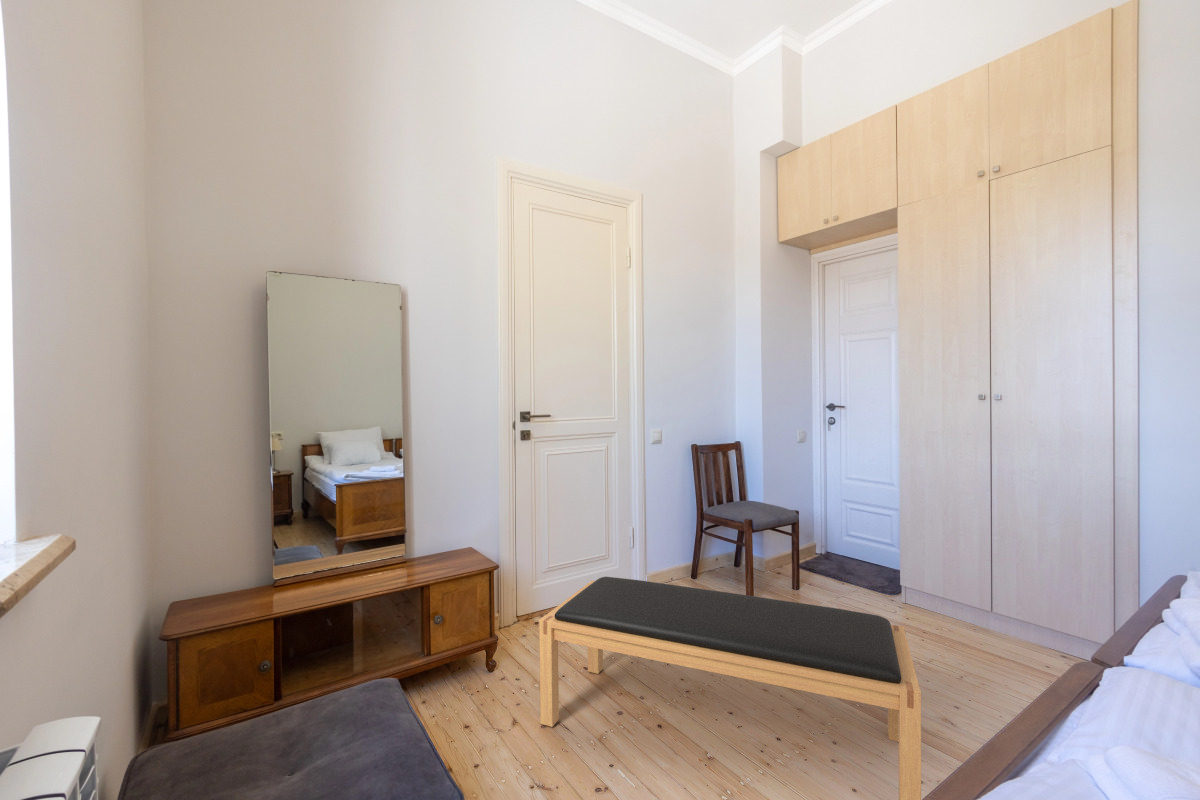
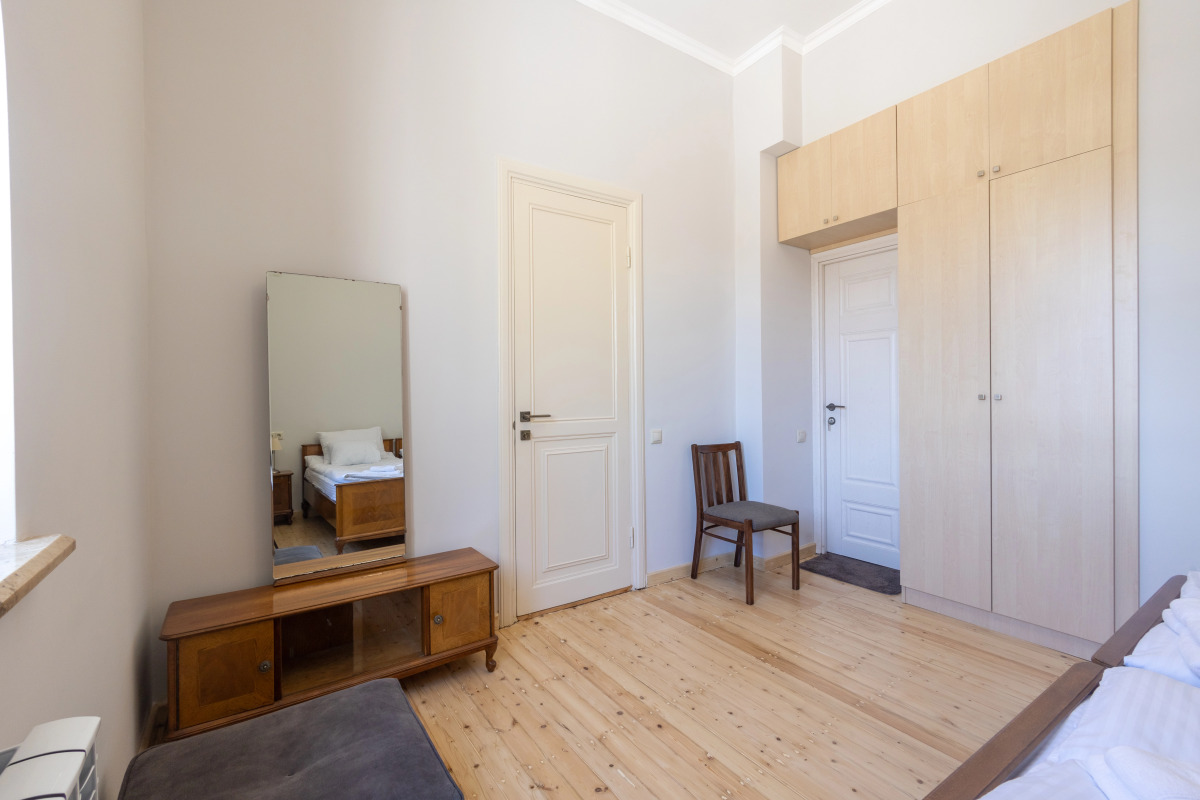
- bench [538,576,922,800]
